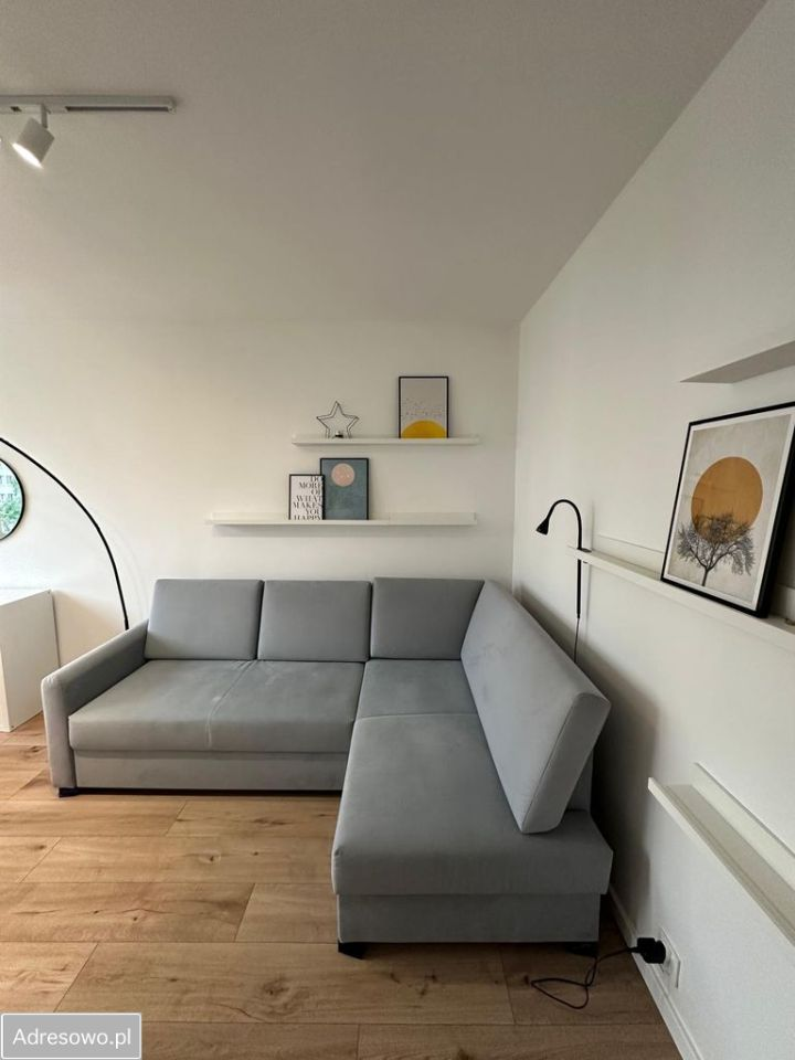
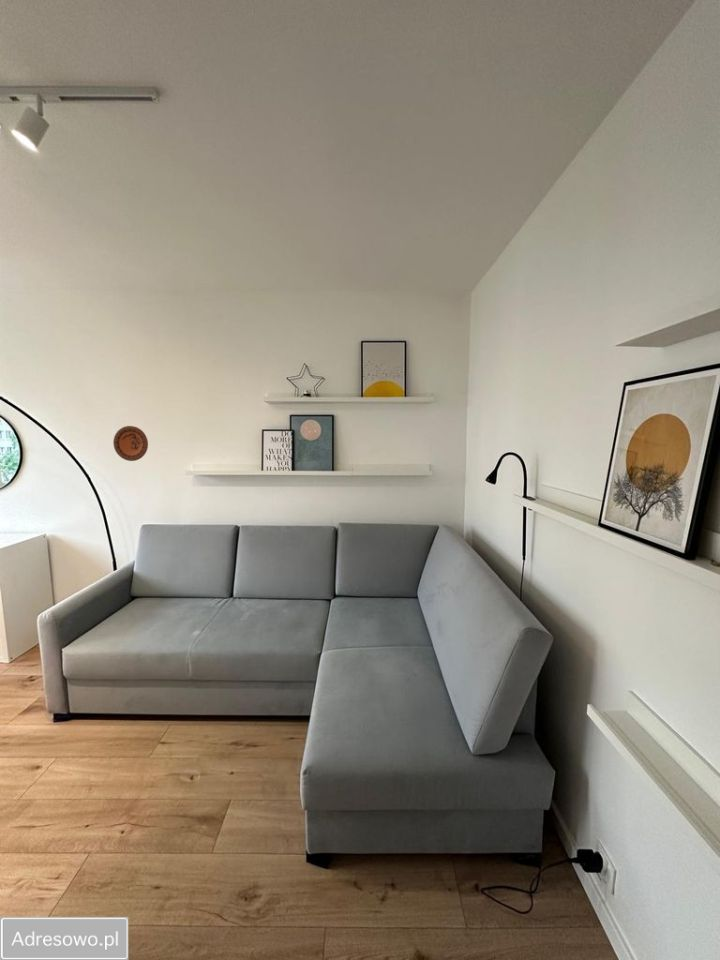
+ decorative plate [112,425,149,462]
